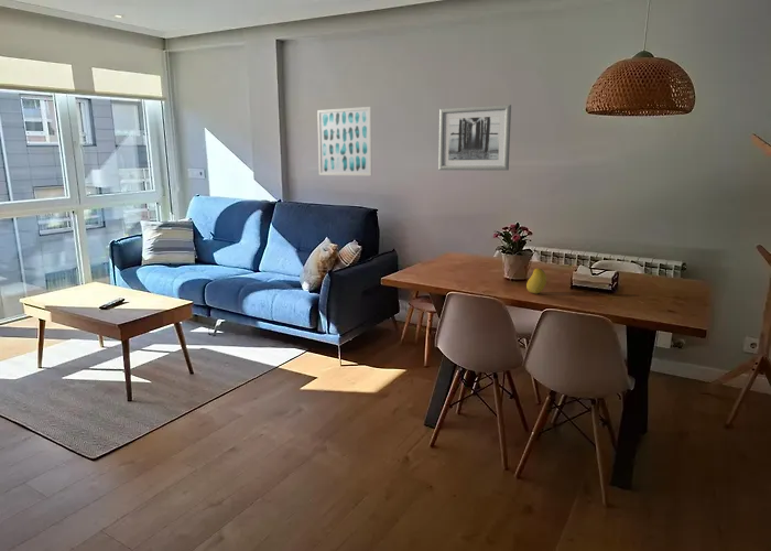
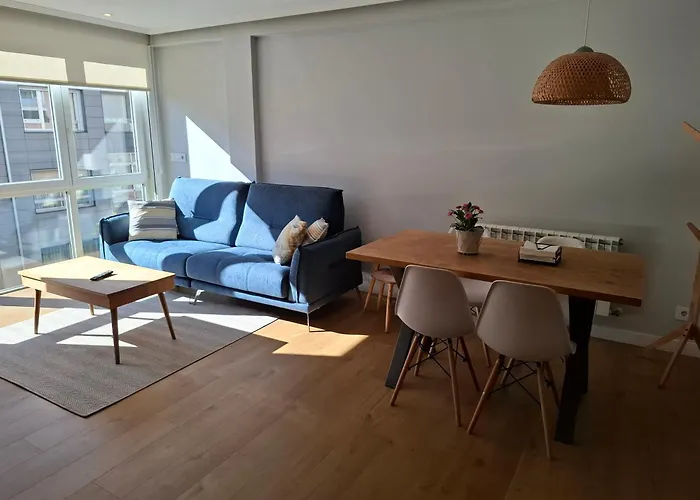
- wall art [437,104,512,172]
- wall art [316,106,372,176]
- fruit [525,267,547,294]
